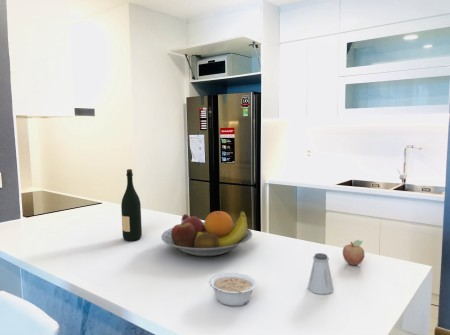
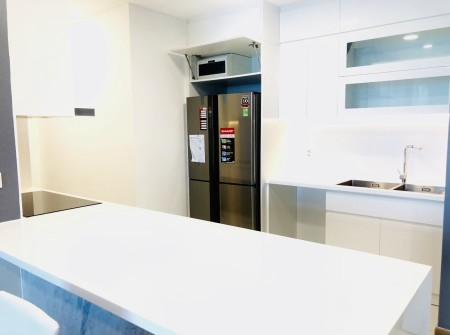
- fruit bowl [160,210,253,257]
- saltshaker [307,252,334,295]
- legume [208,272,258,307]
- fruit [342,239,365,266]
- wine bottle [120,168,143,242]
